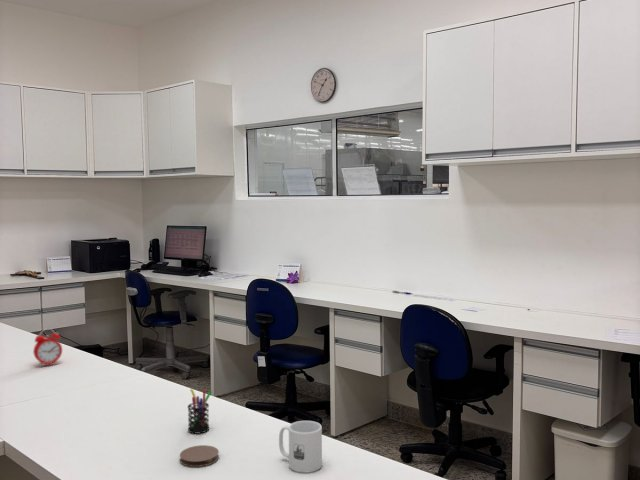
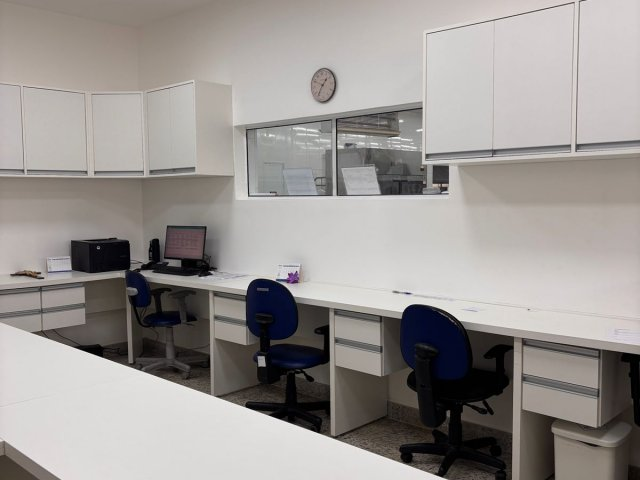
- alarm clock [32,327,63,368]
- mug [278,420,323,474]
- coaster [179,444,220,468]
- pen holder [187,388,213,435]
